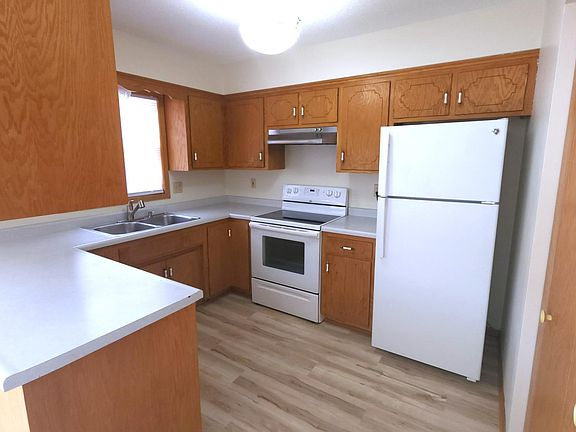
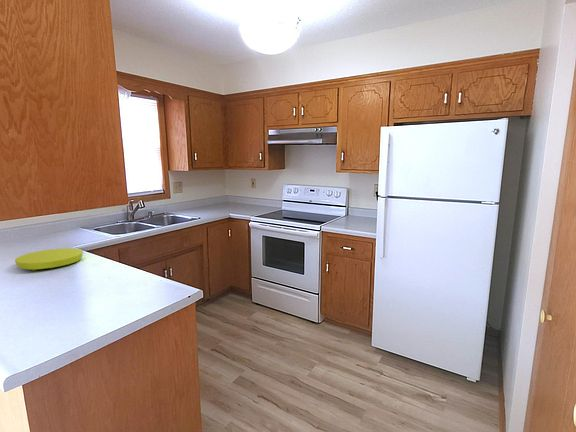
+ plate [14,247,84,272]
